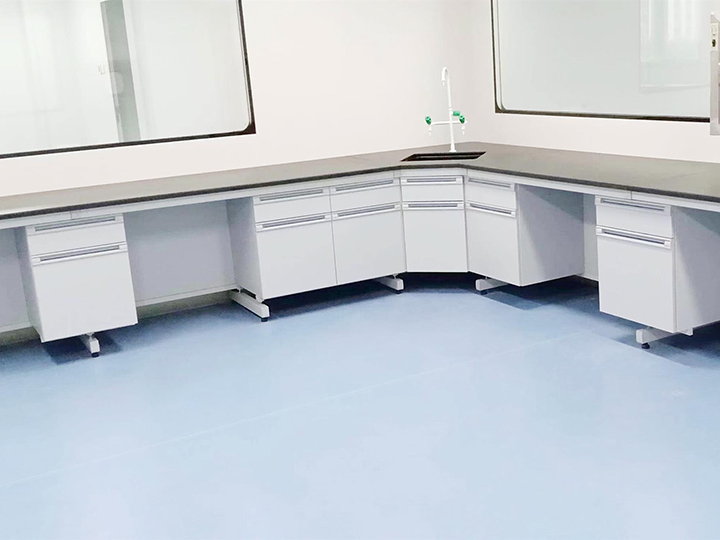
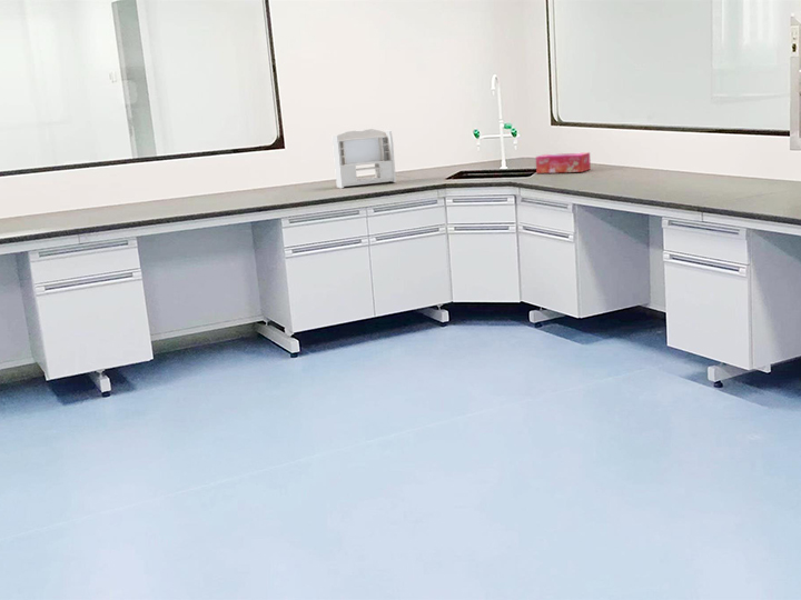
+ tissue box [535,151,592,174]
+ paper towel holder [332,128,397,189]
